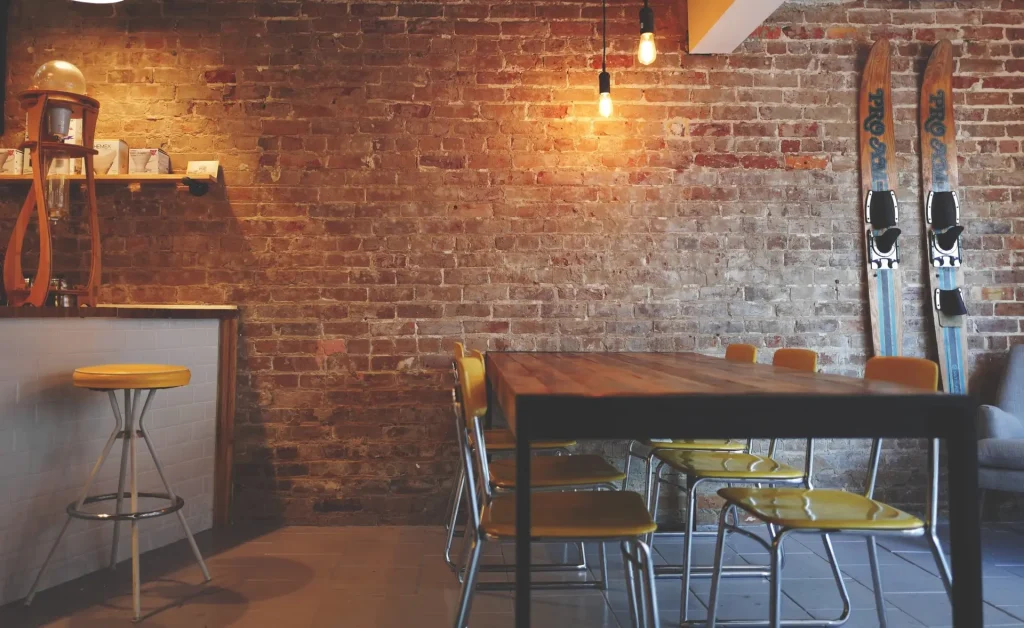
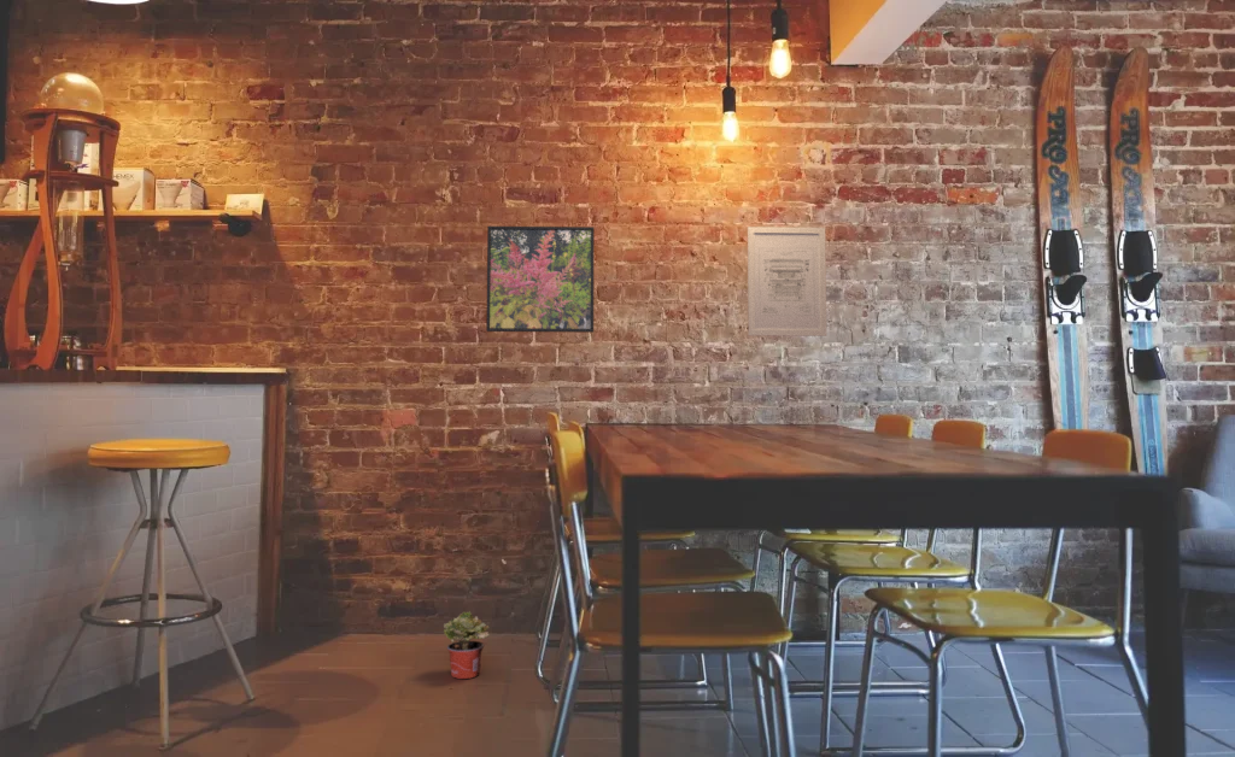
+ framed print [485,225,596,334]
+ potted plant [443,610,491,680]
+ wall art [747,225,827,338]
